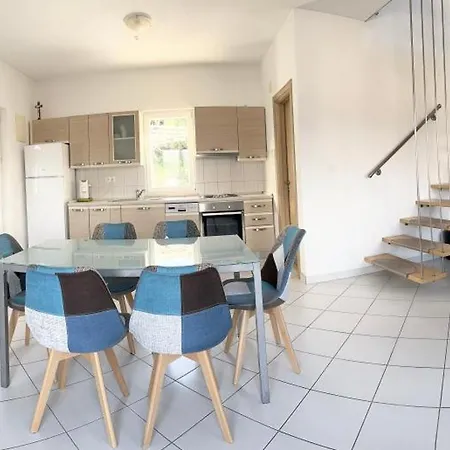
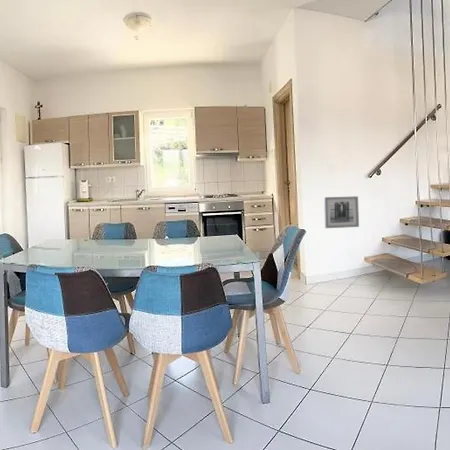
+ wall art [323,195,360,229]
